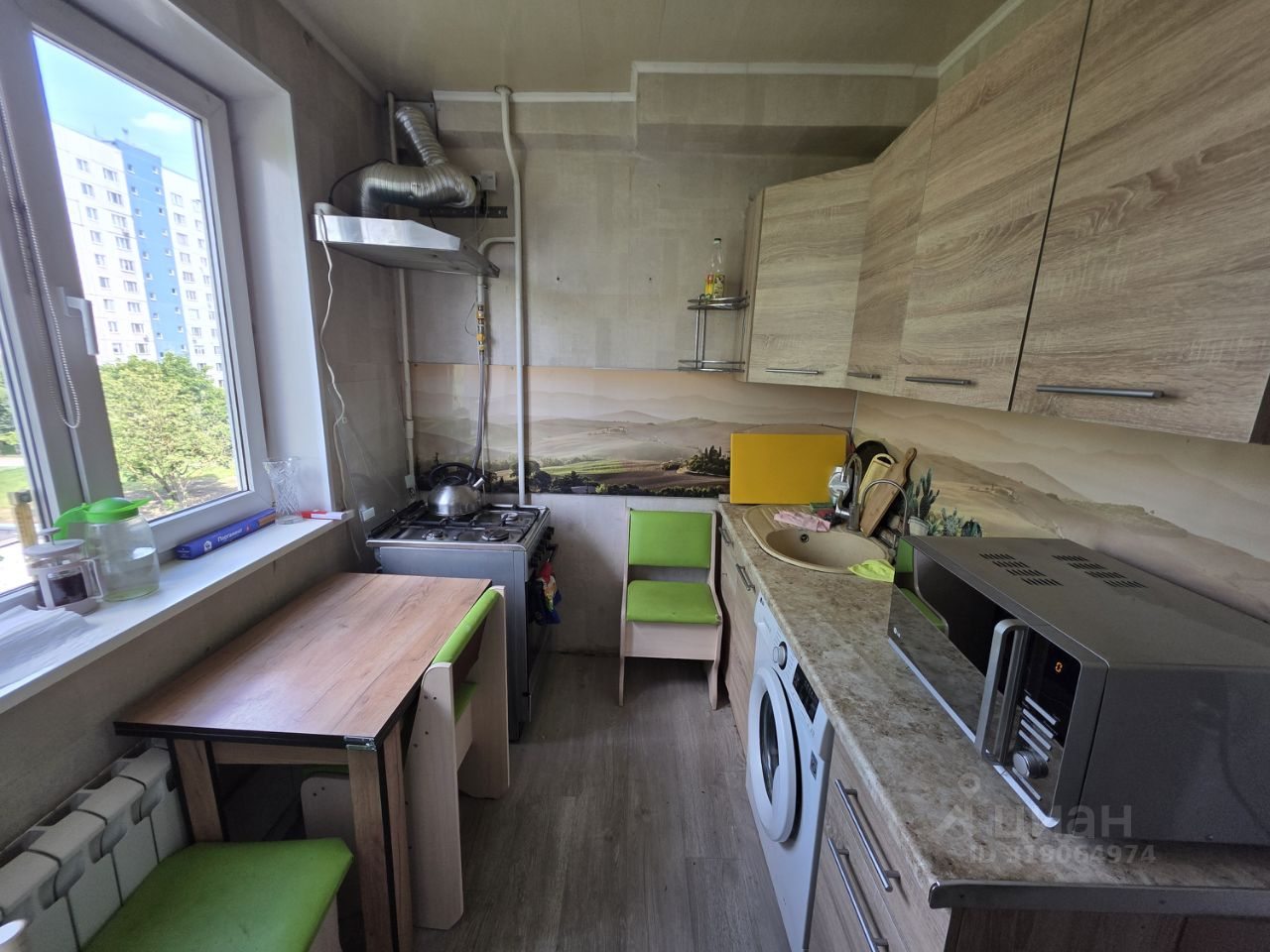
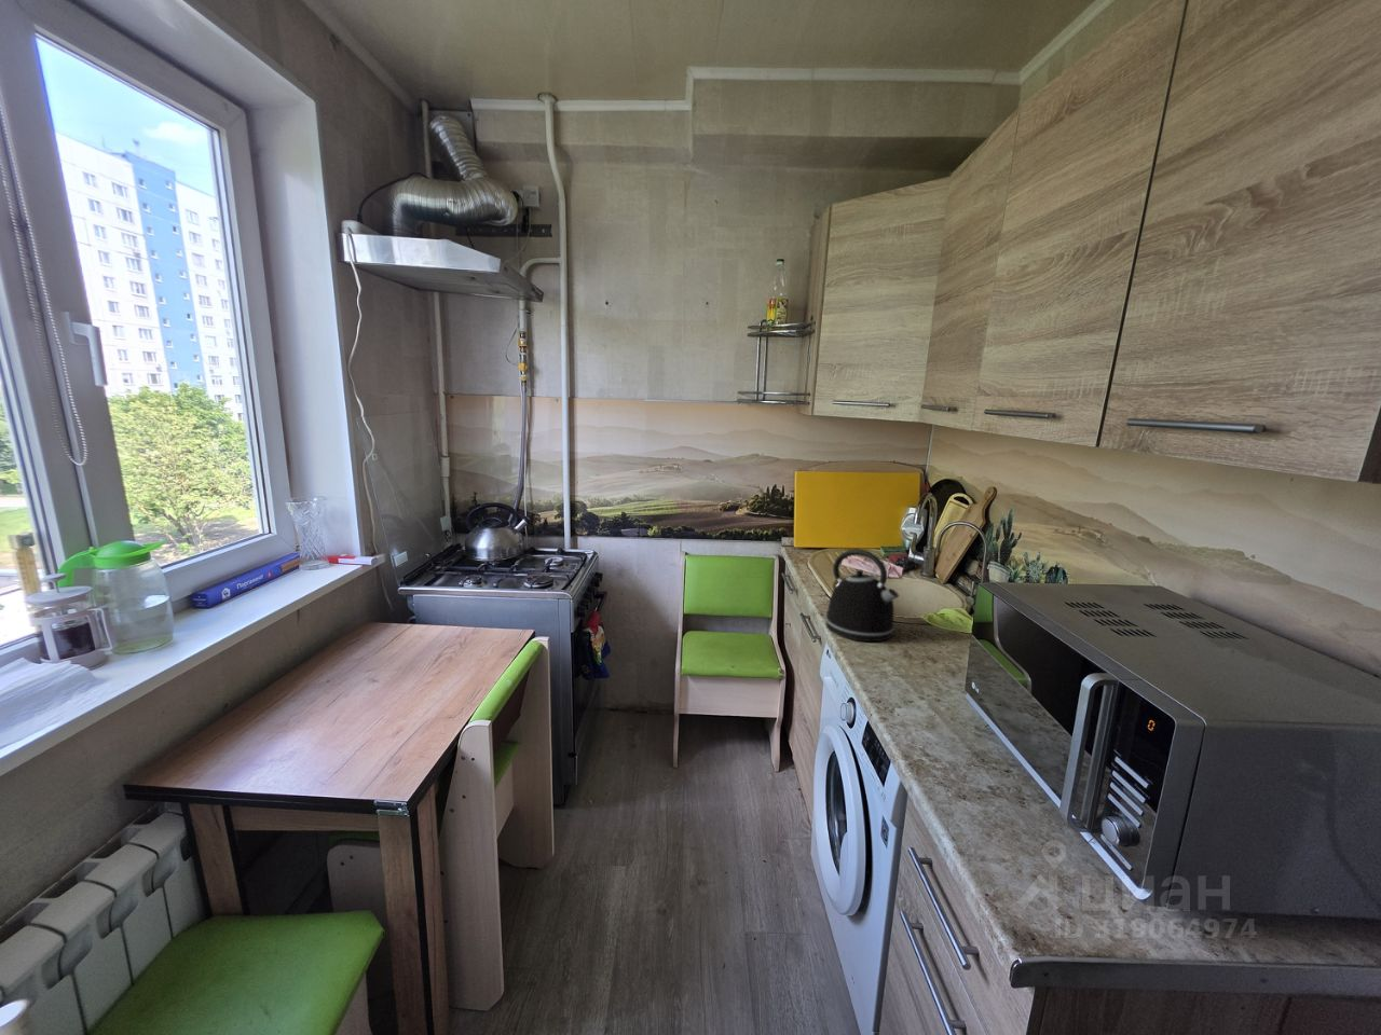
+ kettle [824,549,899,643]
